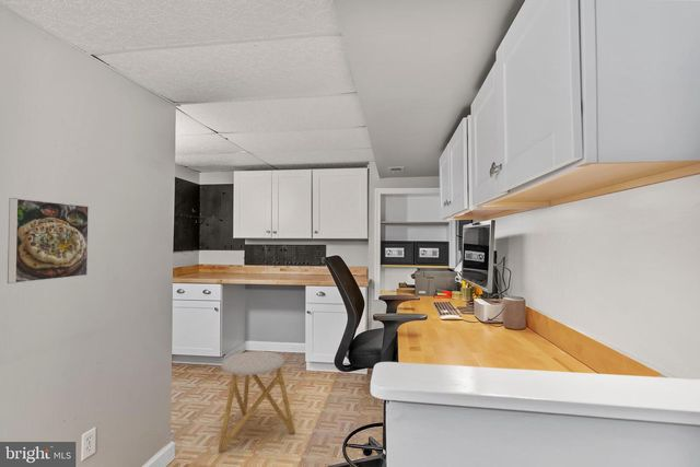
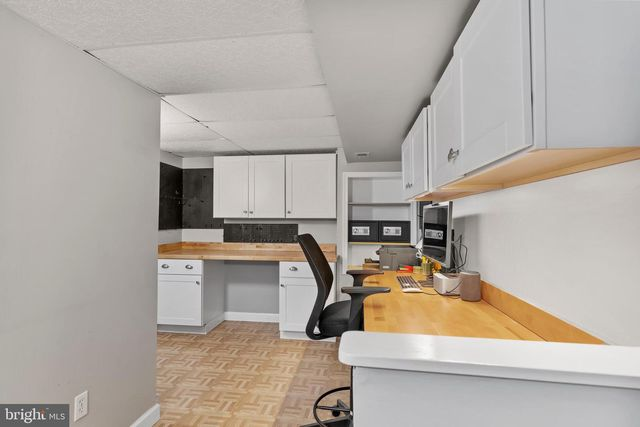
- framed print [7,197,90,284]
- stool [217,350,296,453]
